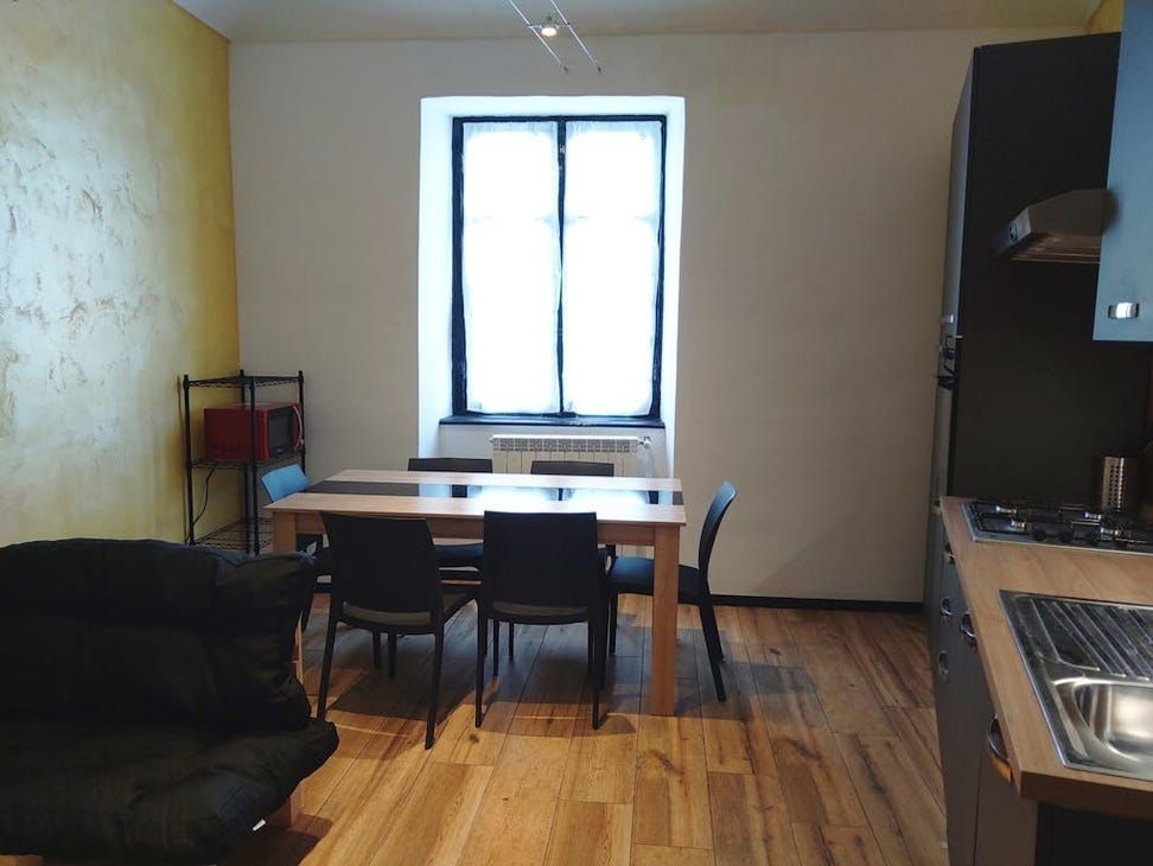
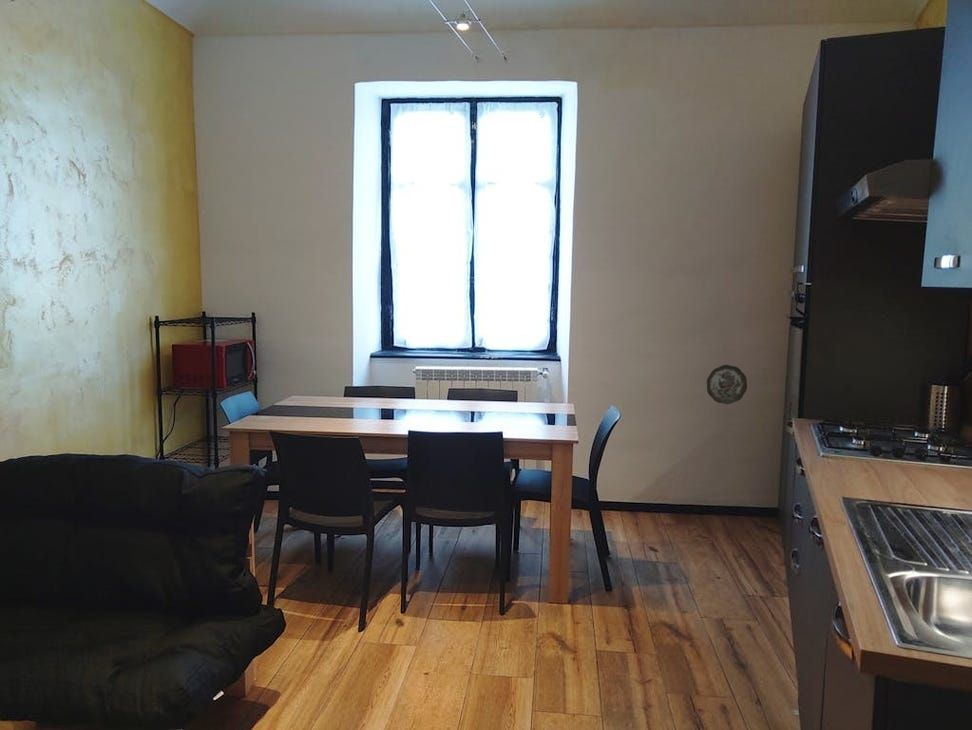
+ decorative plate [706,364,748,405]
